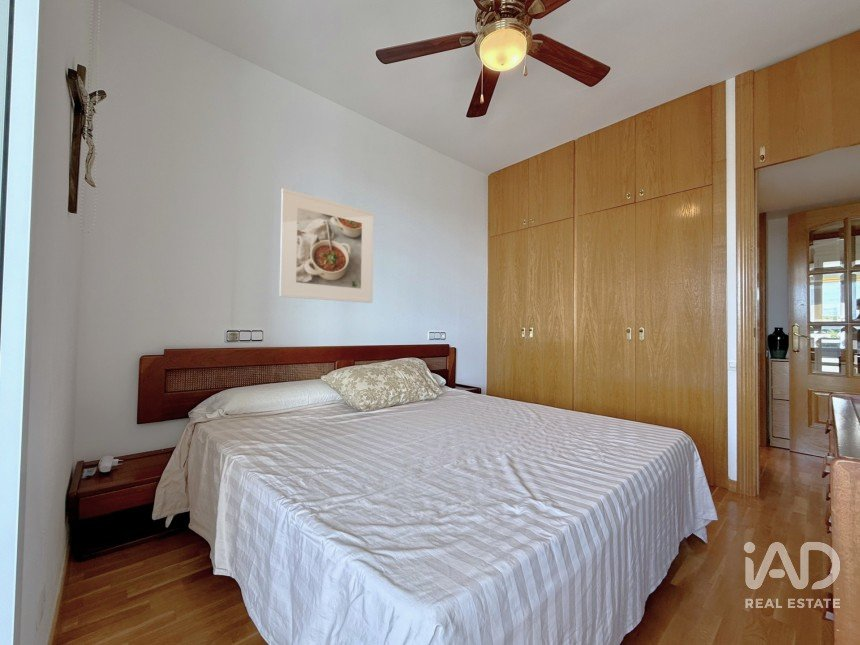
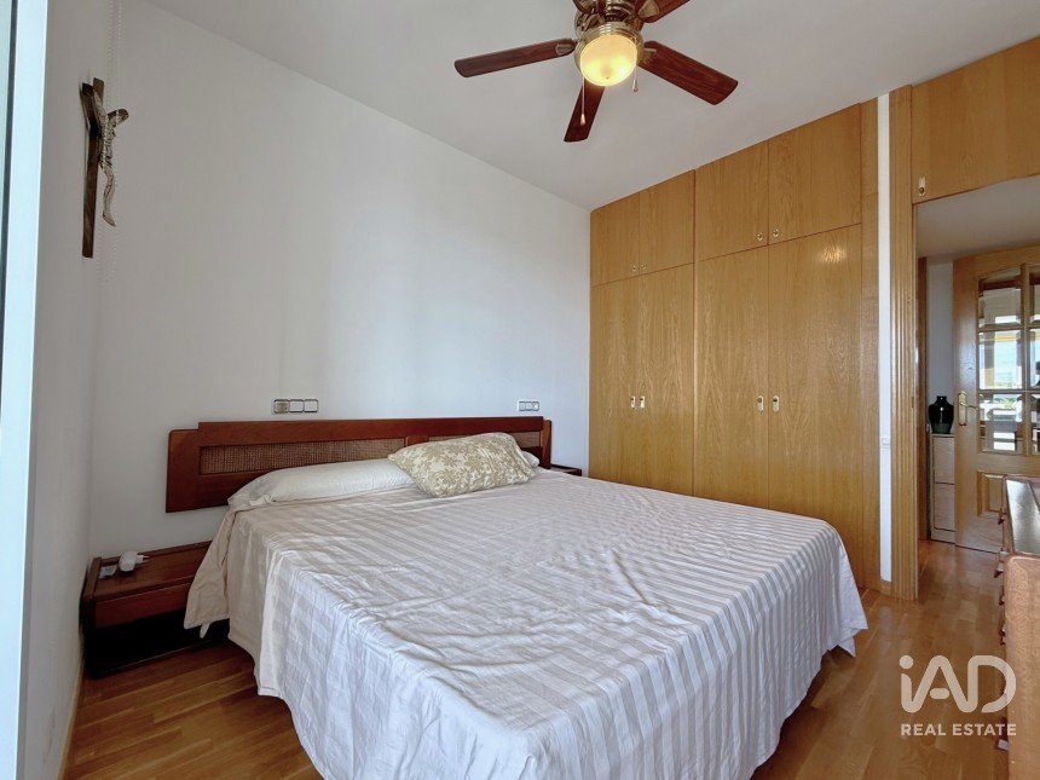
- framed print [279,187,375,304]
